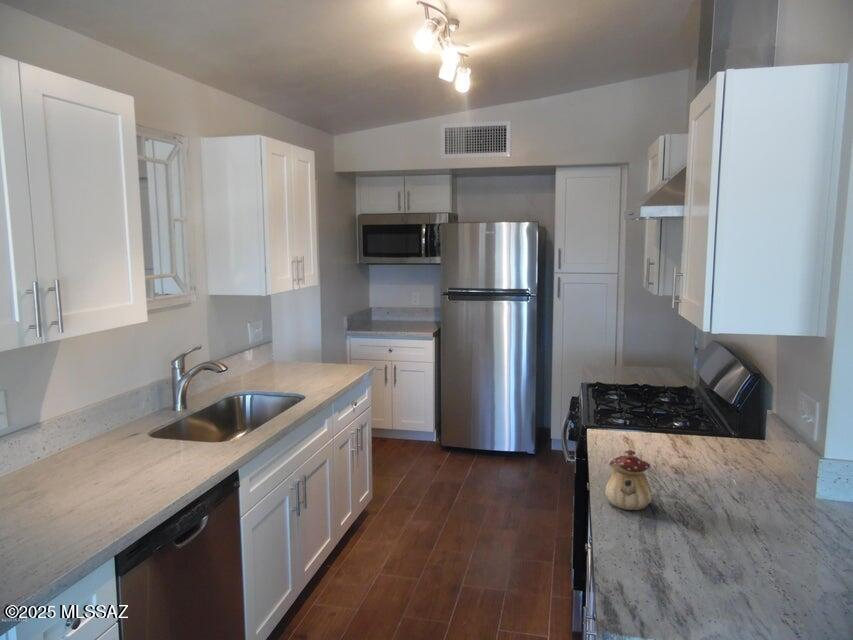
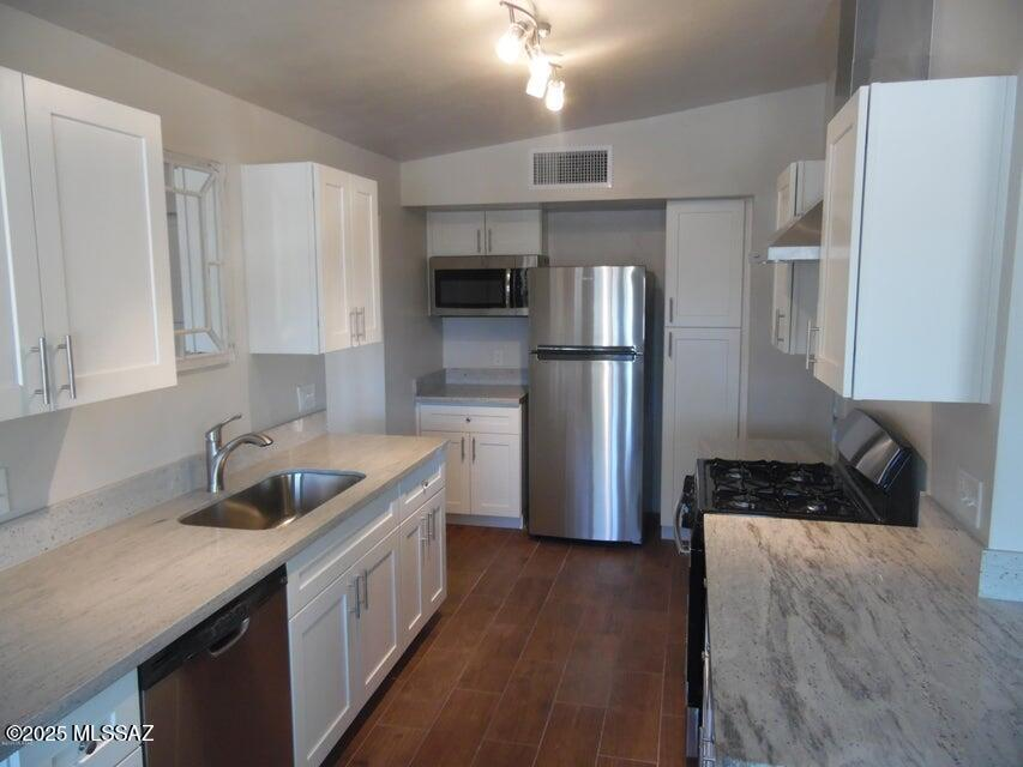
- teapot [605,449,653,511]
